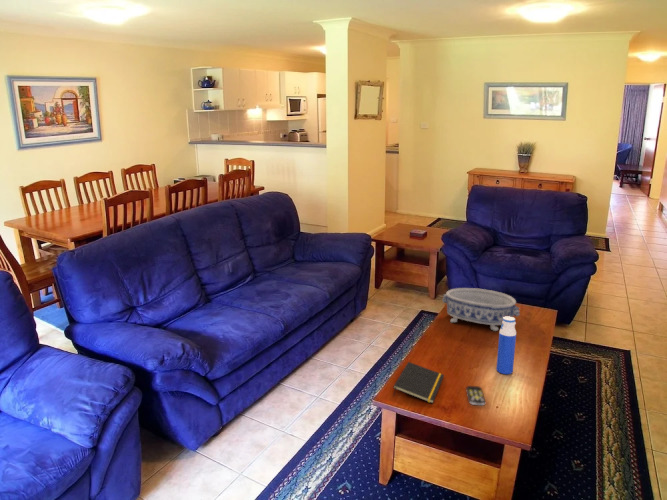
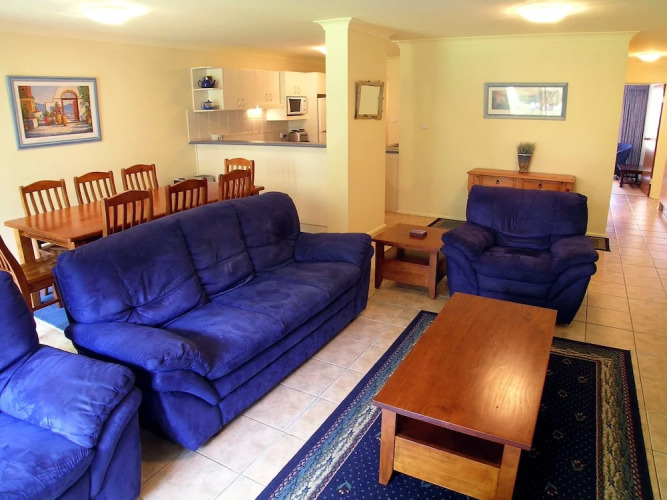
- remote control [465,385,486,406]
- notepad [392,361,445,405]
- water bottle [495,316,517,375]
- decorative bowl [441,287,521,332]
